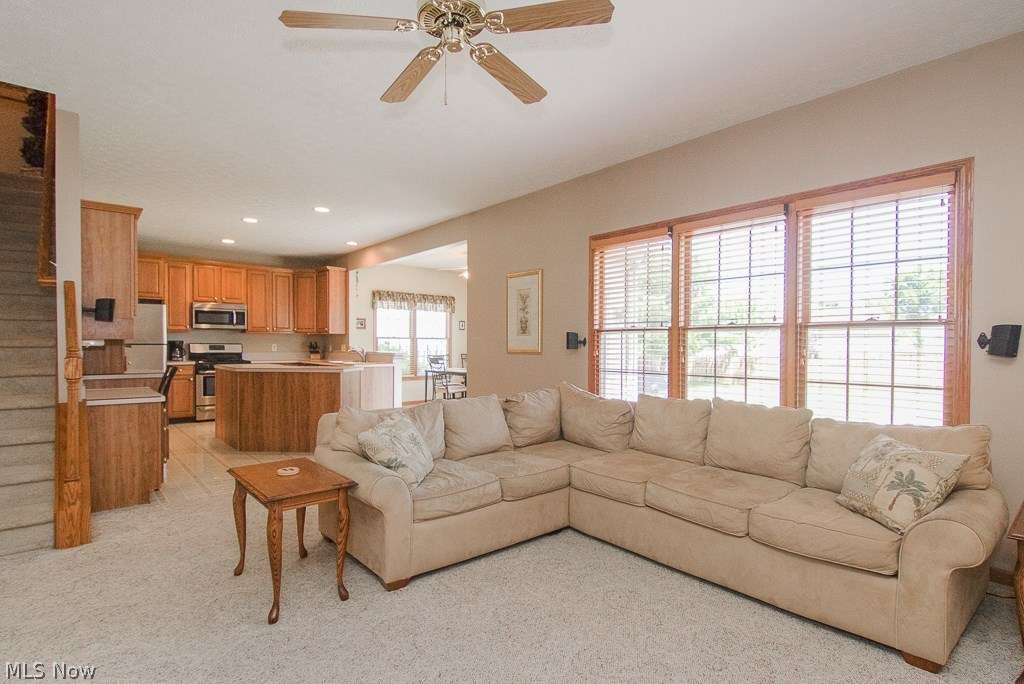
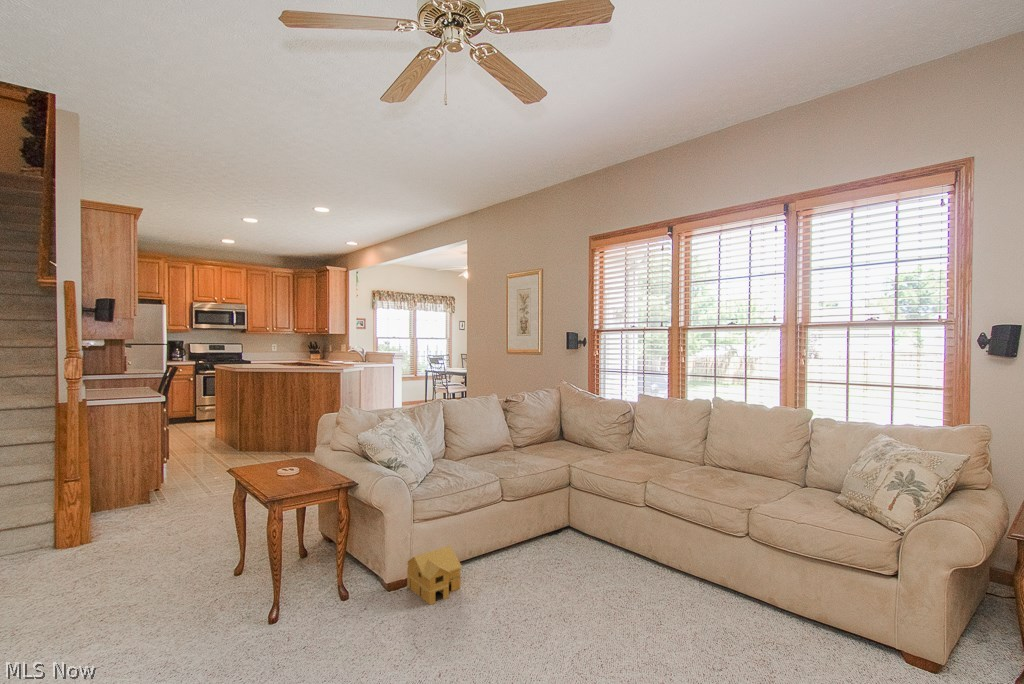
+ toy house [406,544,463,606]
